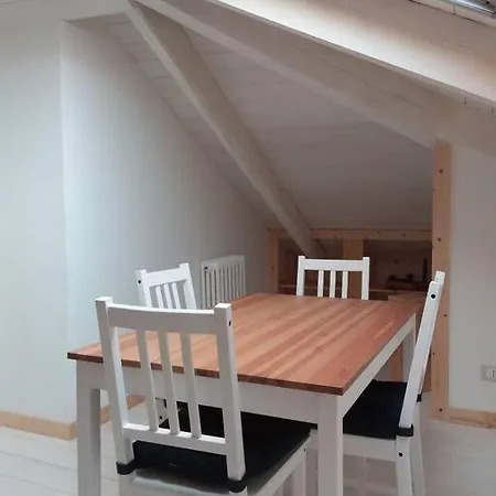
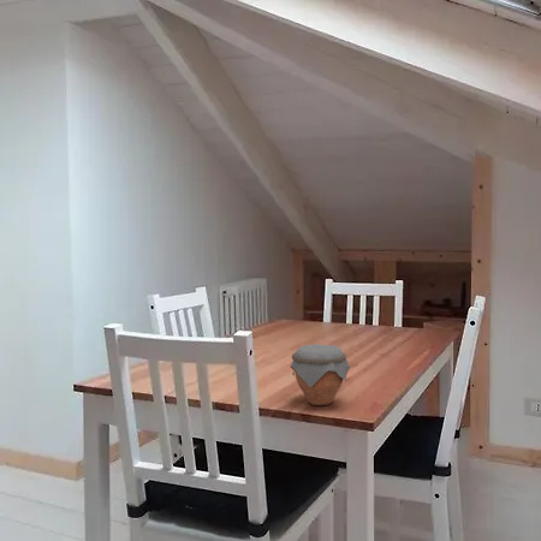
+ jar [289,343,352,406]
